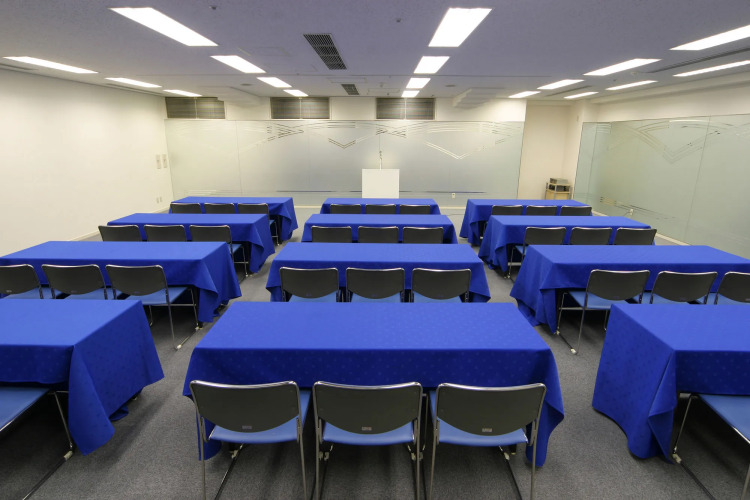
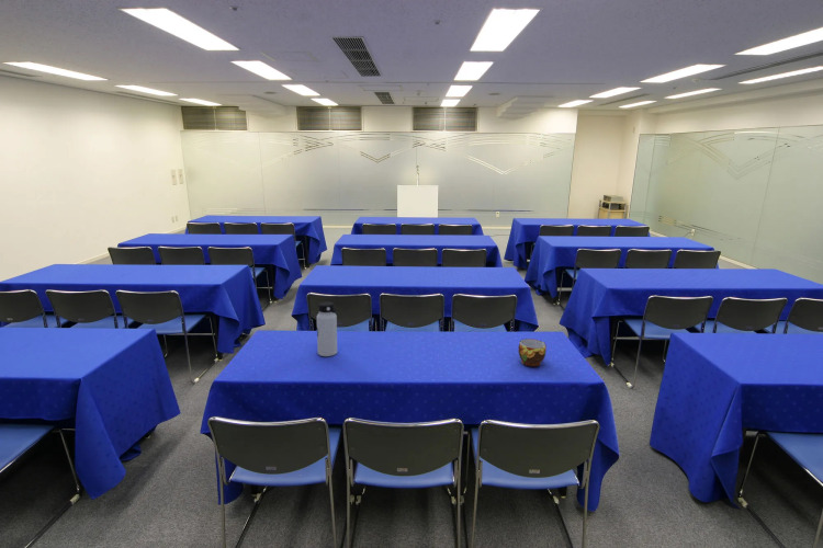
+ cup [517,338,548,367]
+ water bottle [316,300,338,357]
